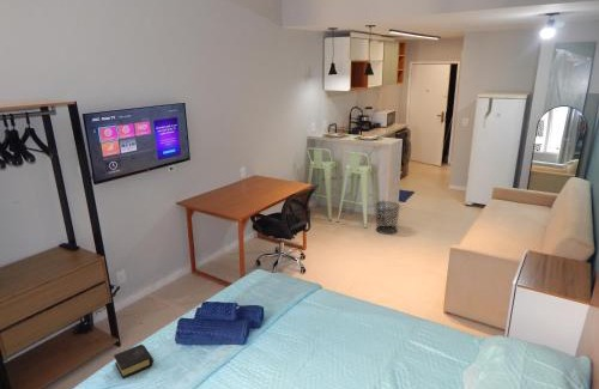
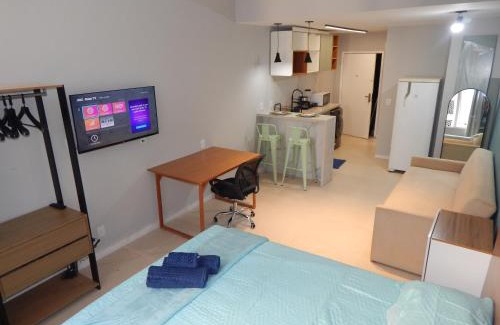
- book [113,344,155,379]
- waste bin [374,200,401,235]
